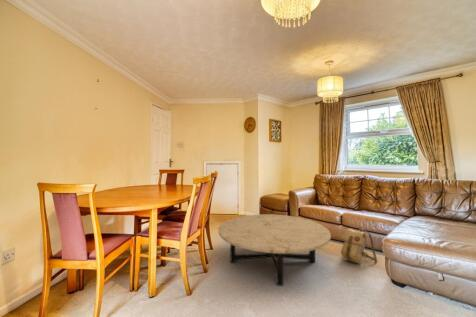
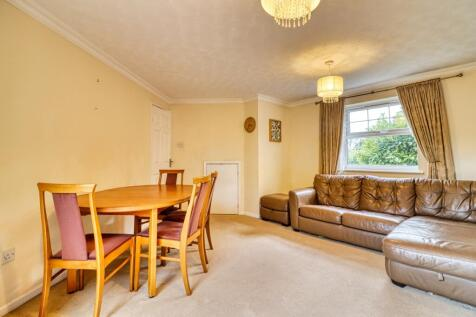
- backpack [340,228,378,265]
- coffee table [217,213,332,287]
